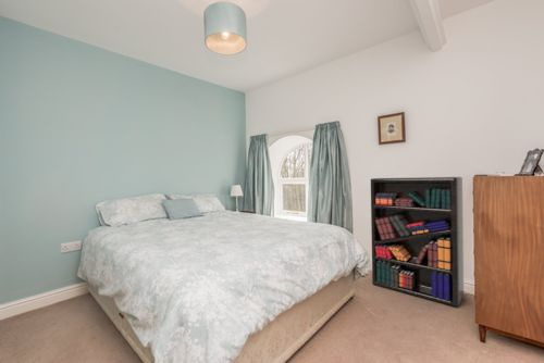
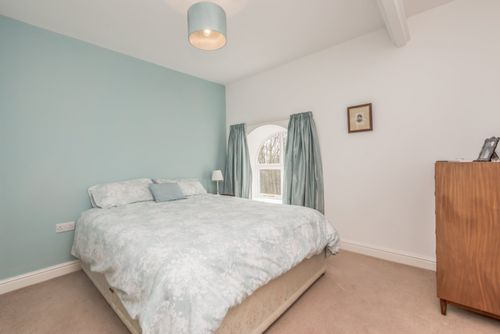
- bookshelf [370,176,465,308]
